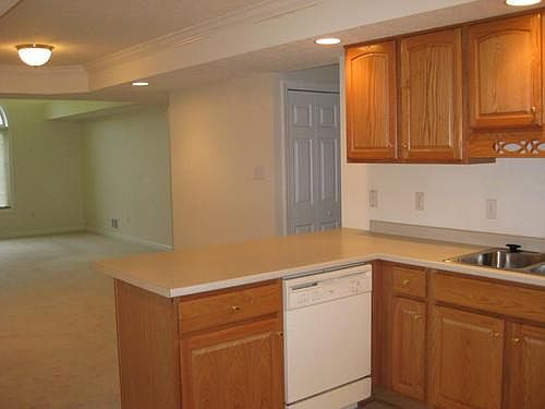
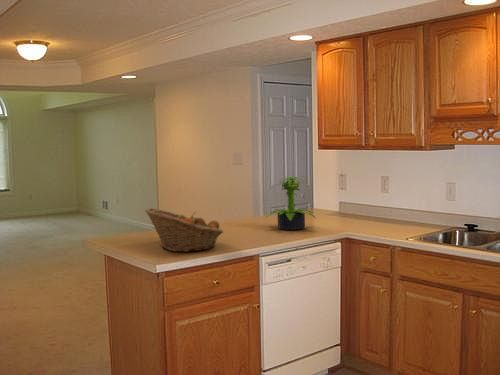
+ potted plant [265,176,317,231]
+ fruit basket [144,207,224,253]
